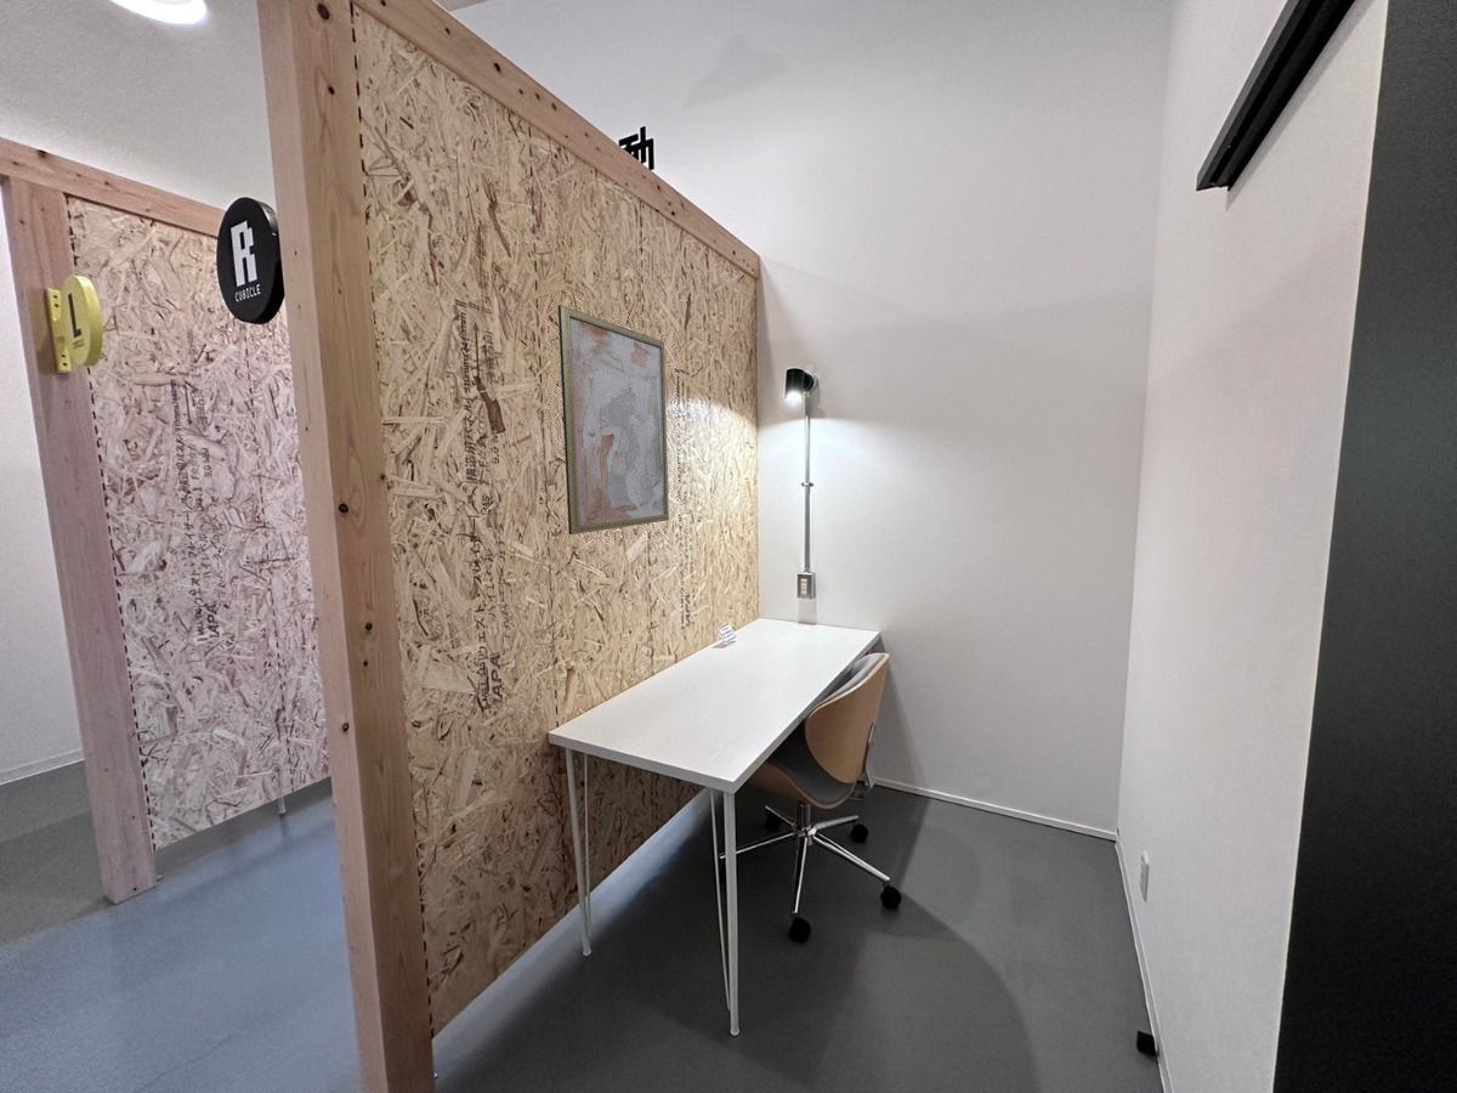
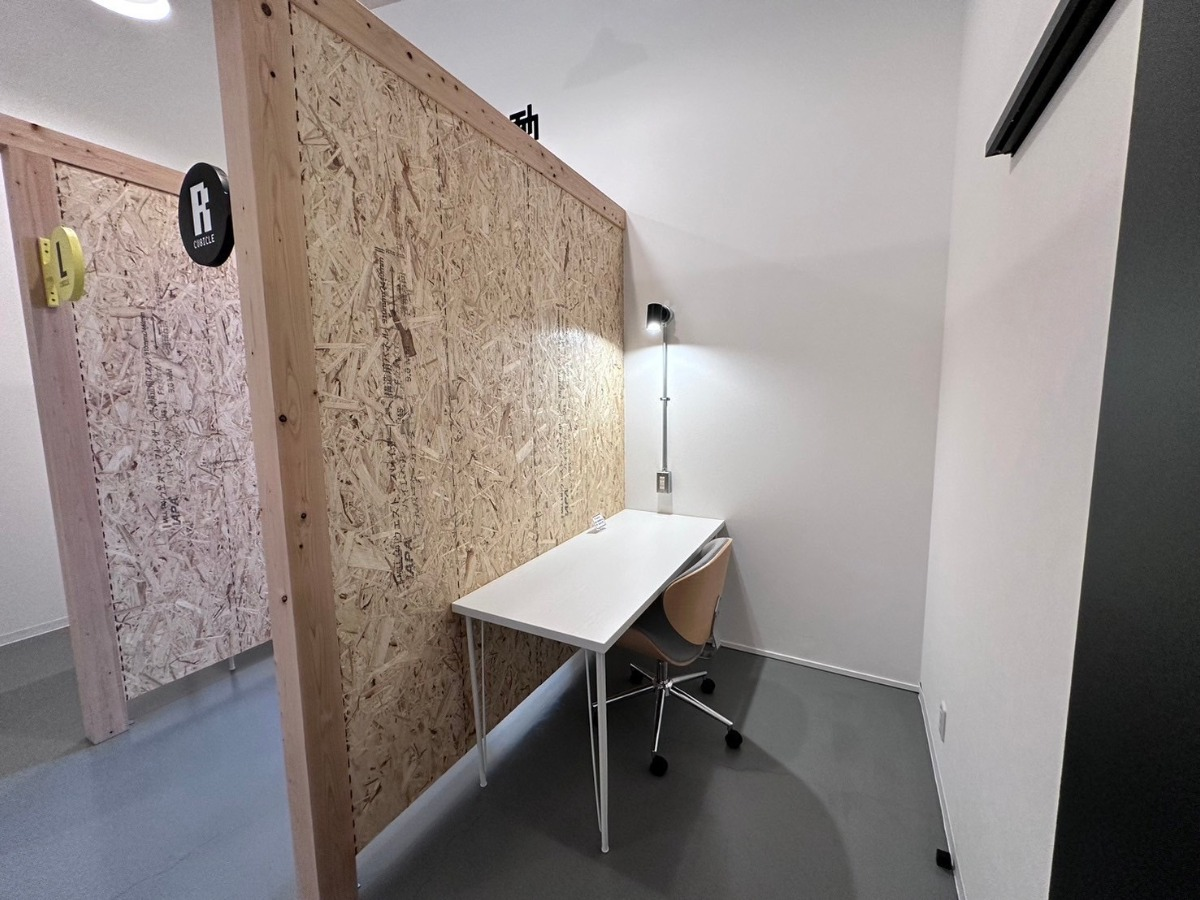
- wall art [557,304,670,536]
